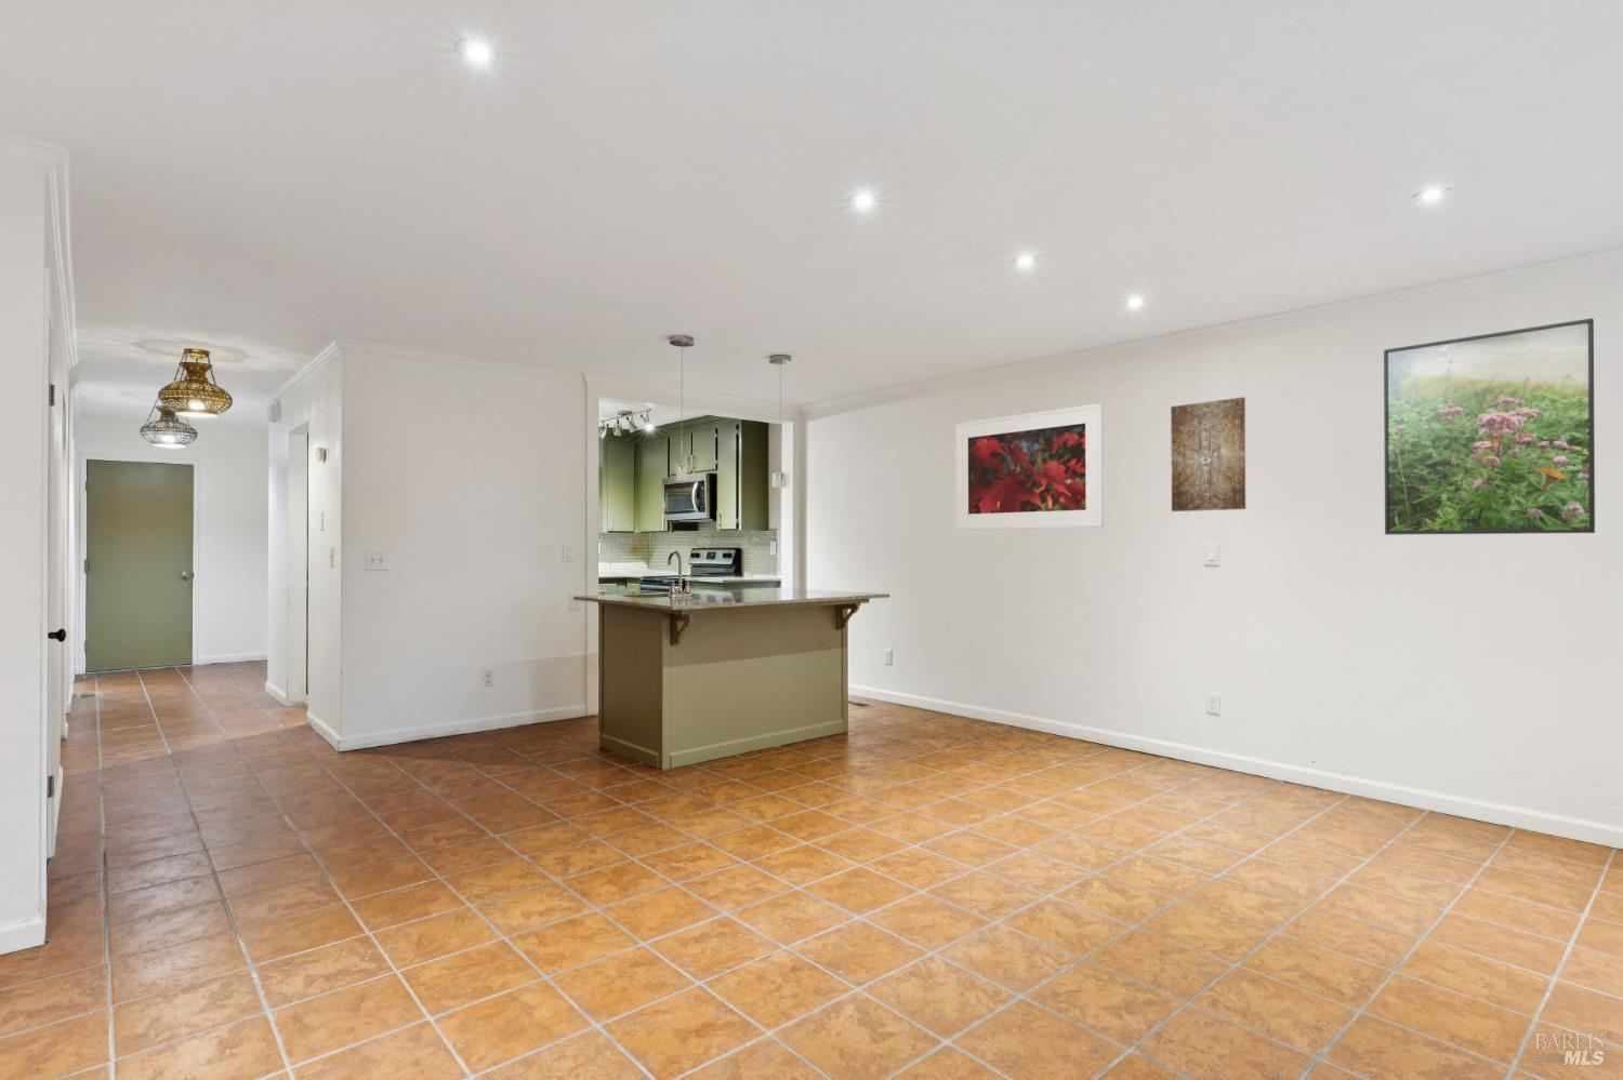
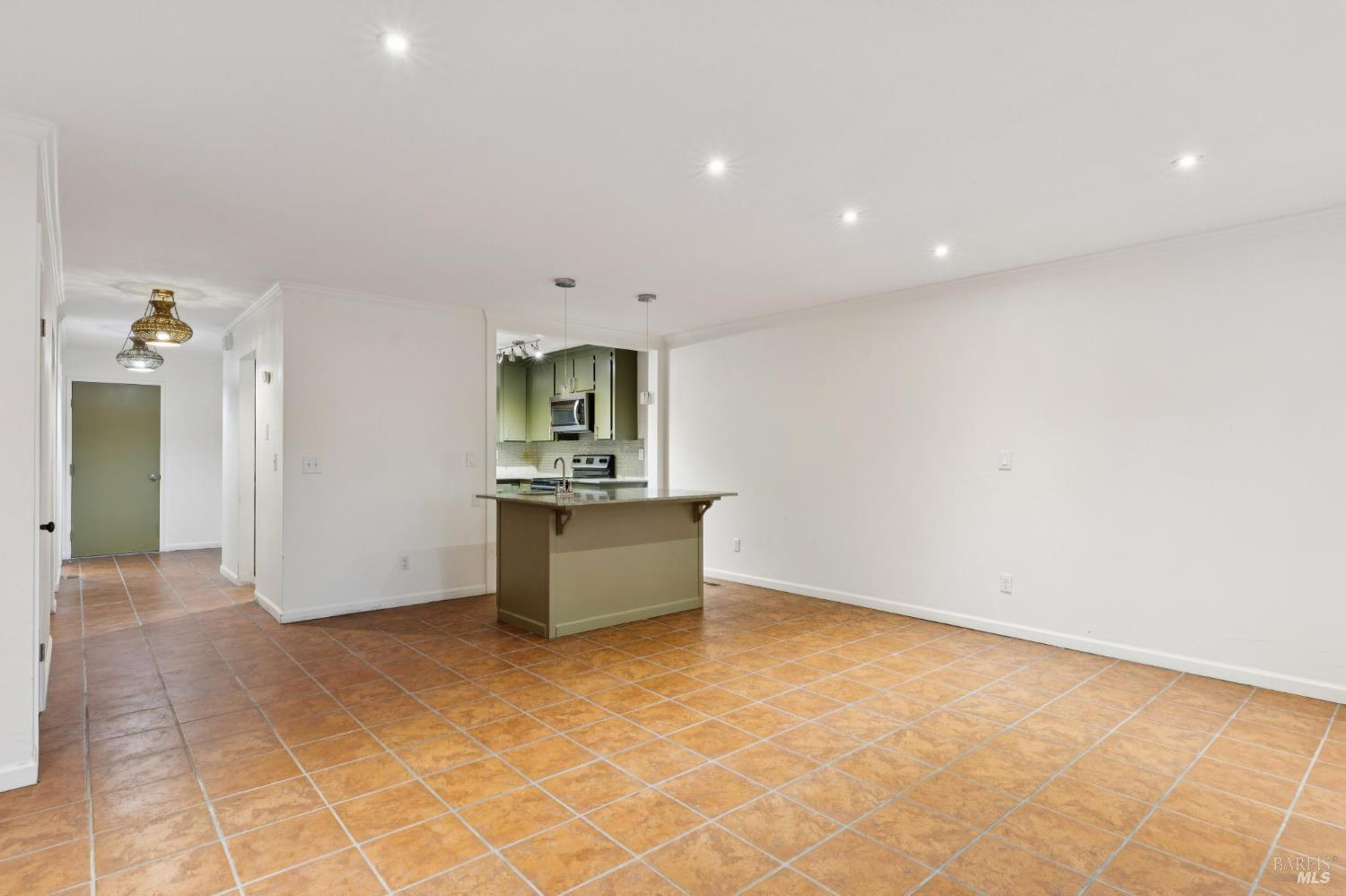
- wall art [1170,395,1247,512]
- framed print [954,403,1105,530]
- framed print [1383,317,1596,535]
